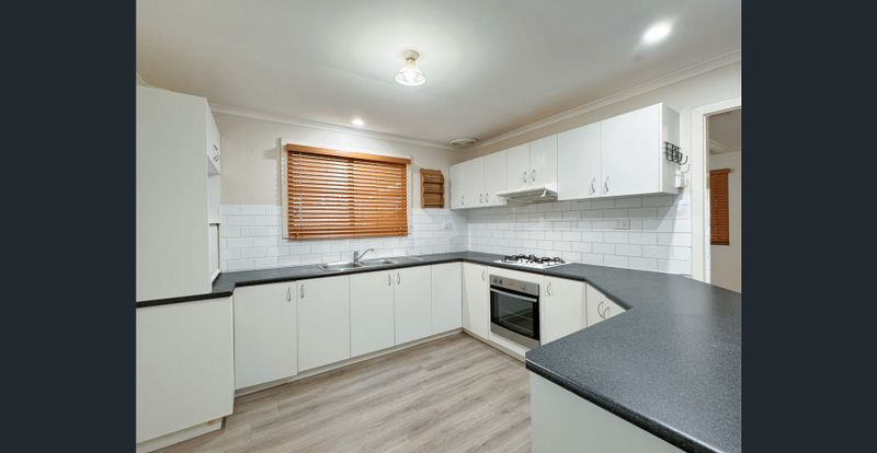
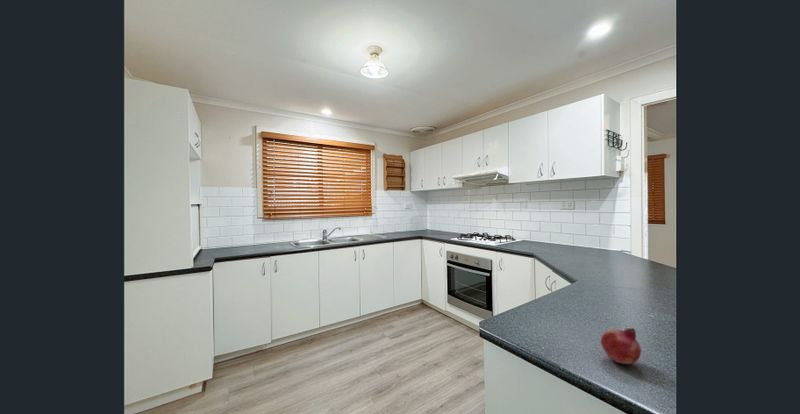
+ fruit [600,327,642,365]
